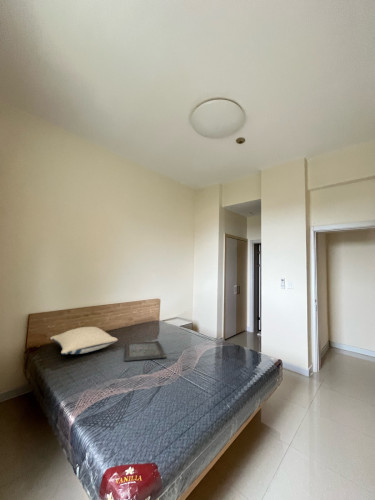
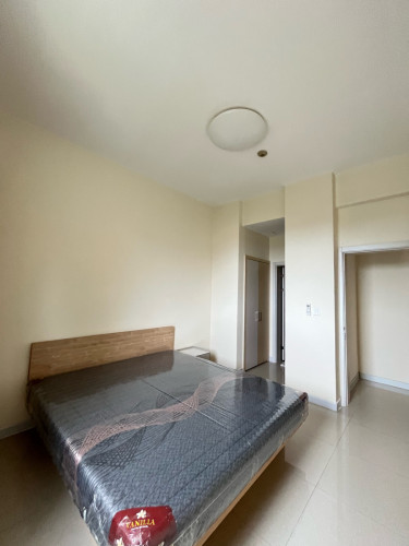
- pillow [49,326,119,355]
- serving tray [124,340,167,362]
